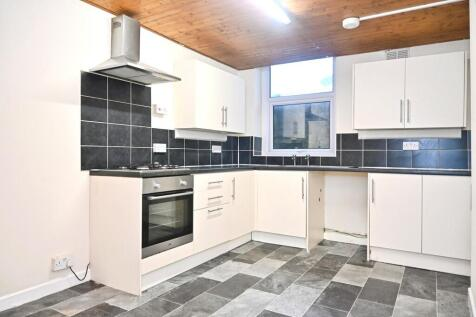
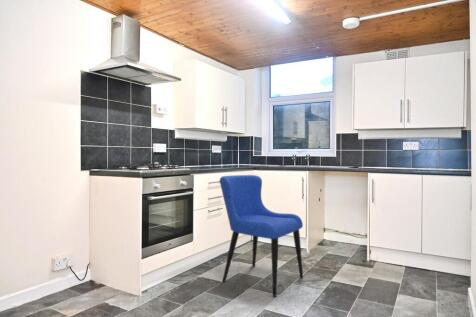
+ dining chair [219,174,304,298]
